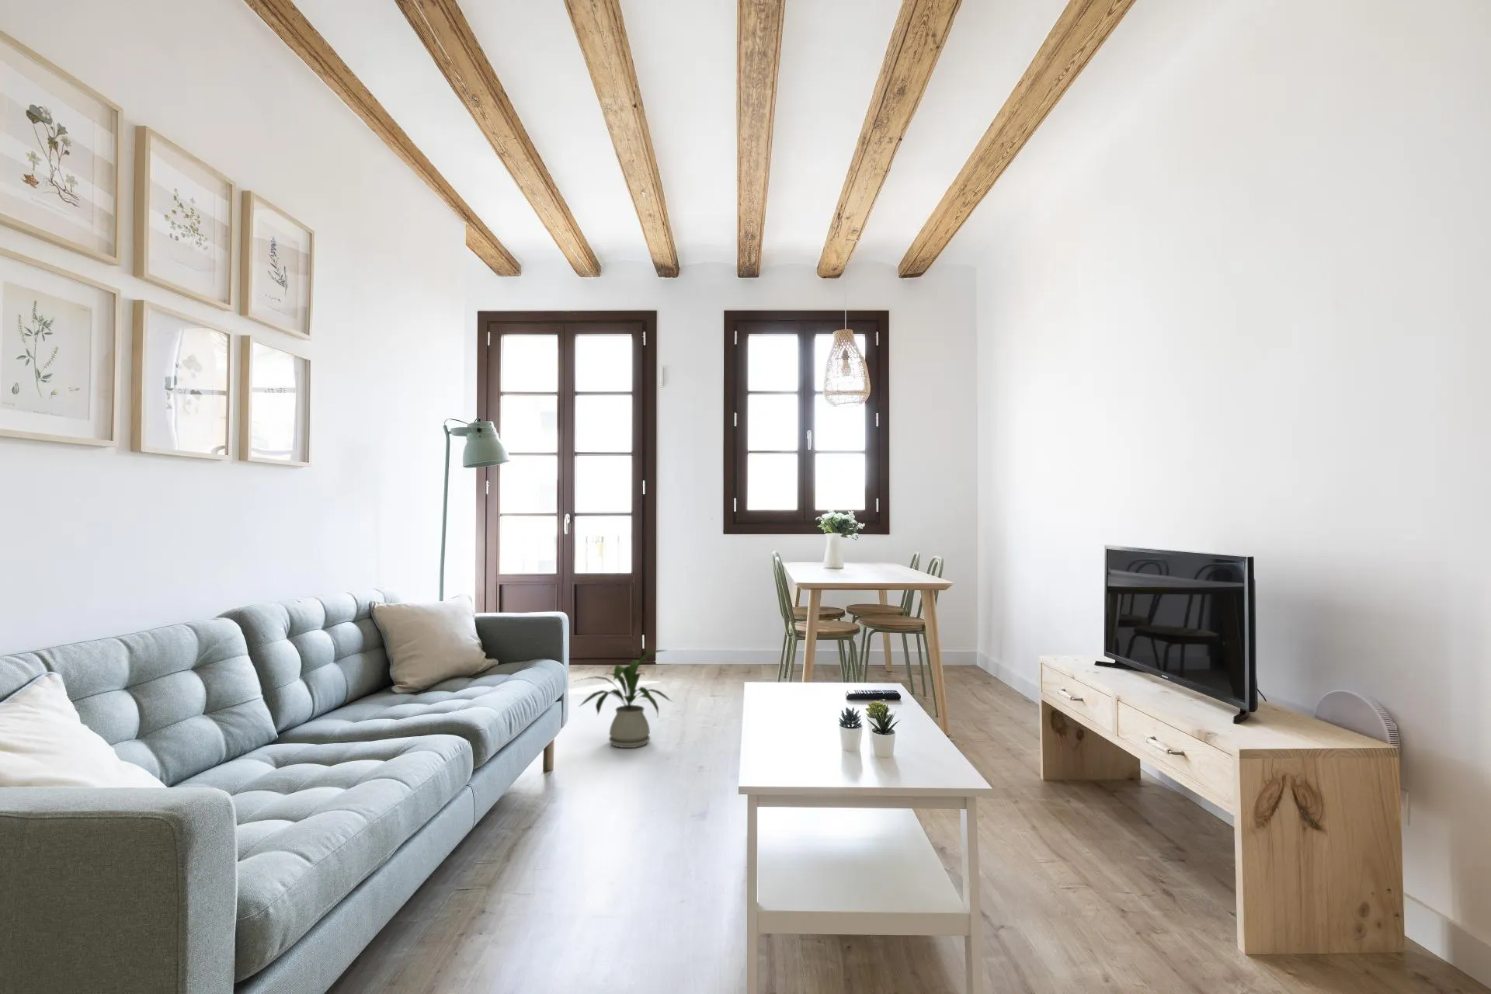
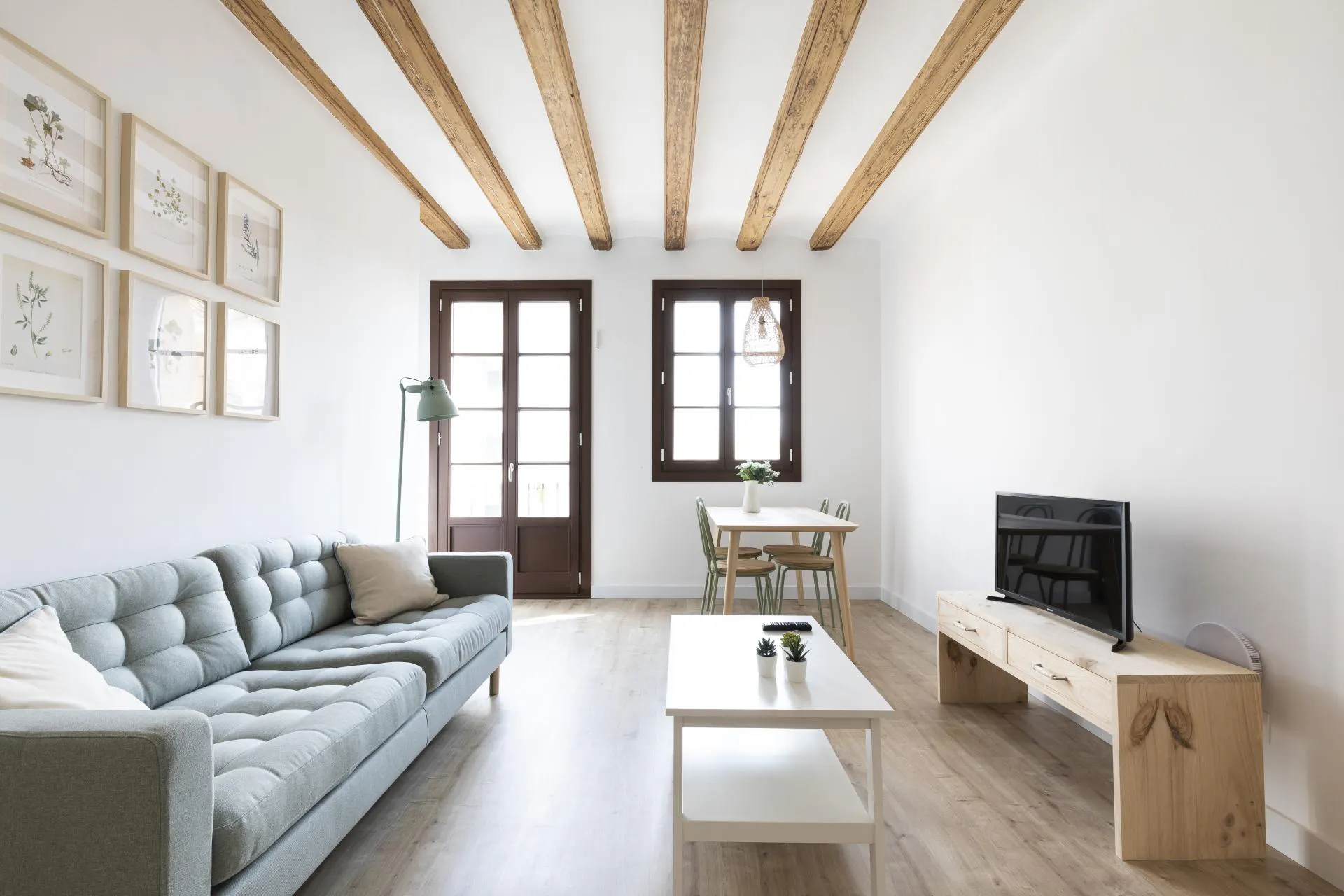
- house plant [572,649,673,749]
